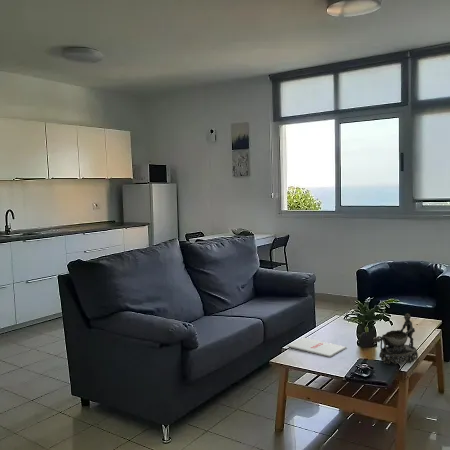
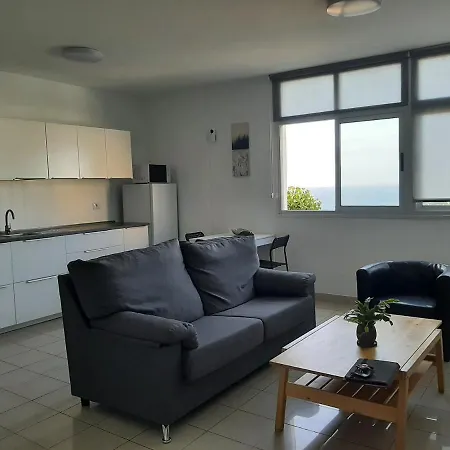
- decorative bowl [372,313,419,365]
- magazine [286,337,347,358]
